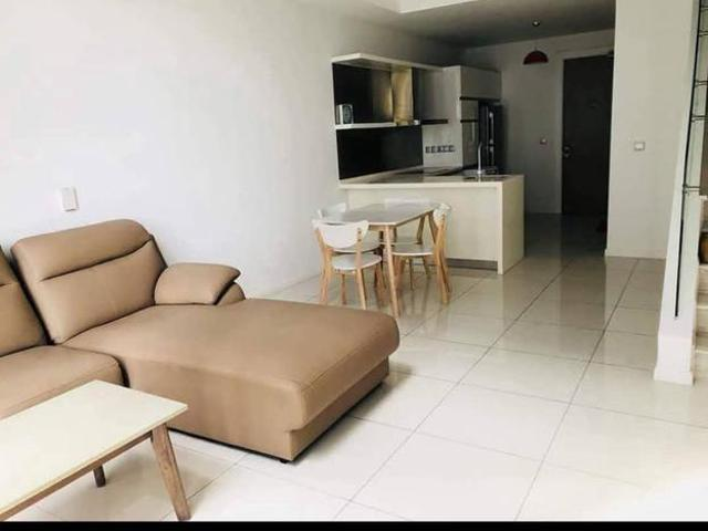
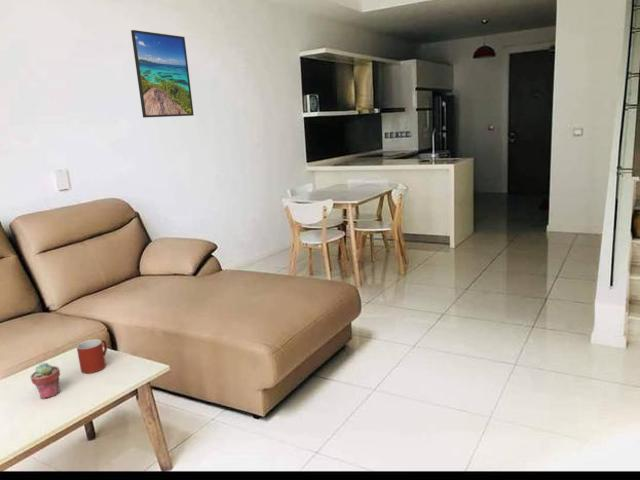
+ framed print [130,29,195,118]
+ potted succulent [30,362,61,400]
+ mug [76,338,108,374]
